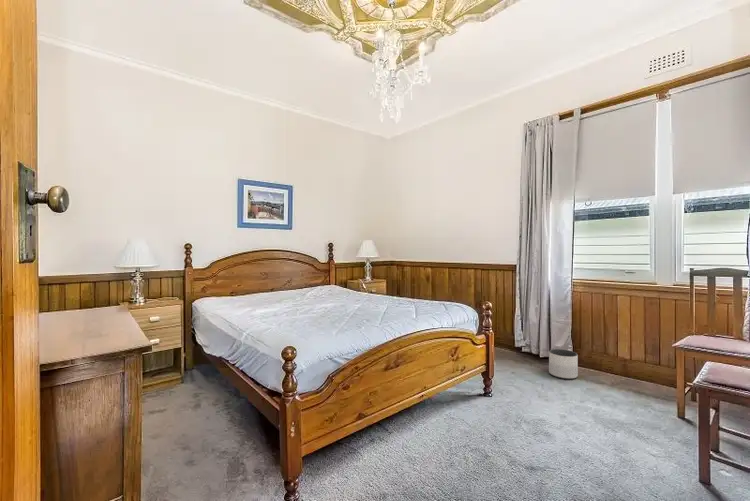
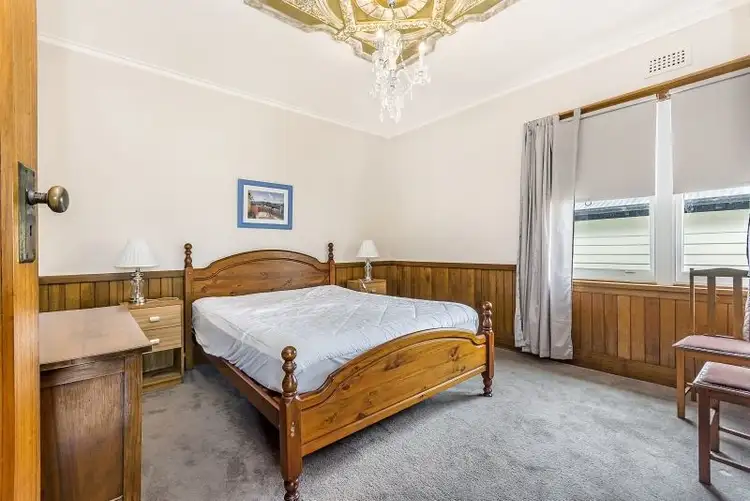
- planter [548,348,579,380]
